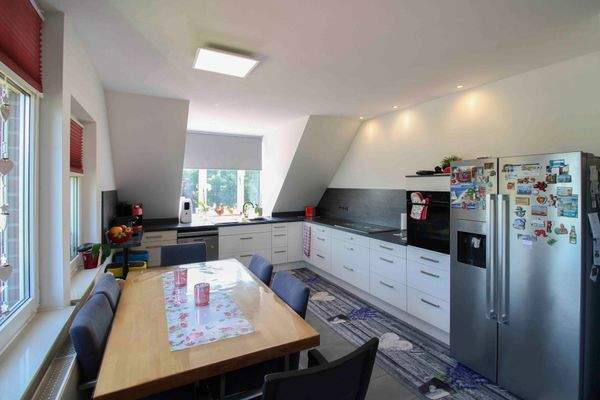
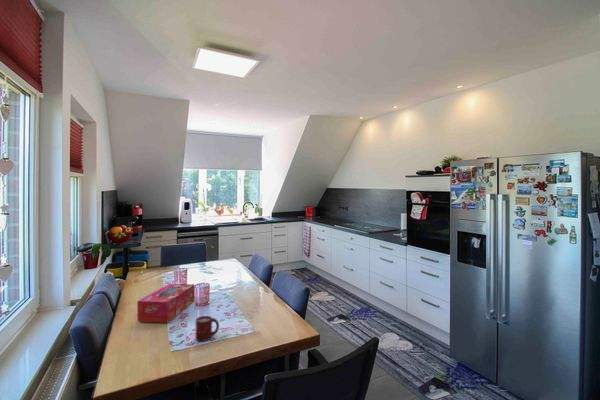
+ tissue box [137,283,195,324]
+ cup [195,315,220,342]
